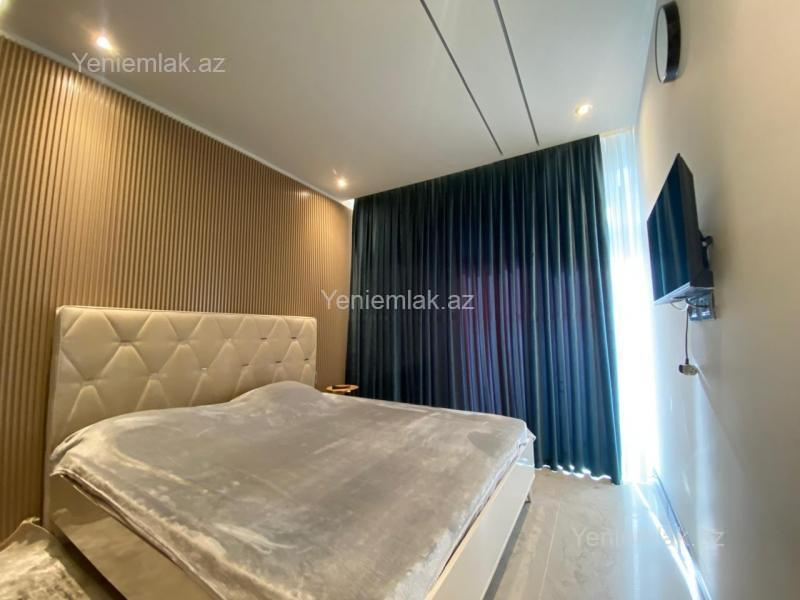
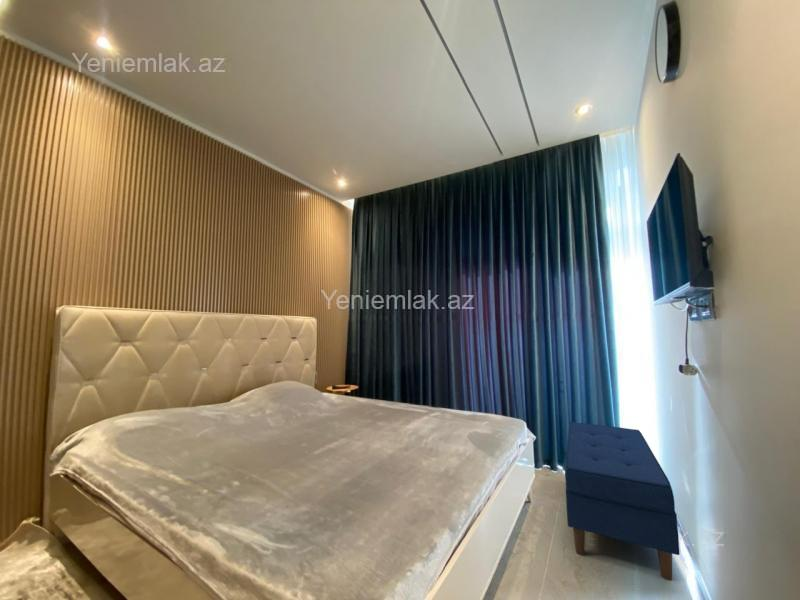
+ bench [564,421,681,581]
